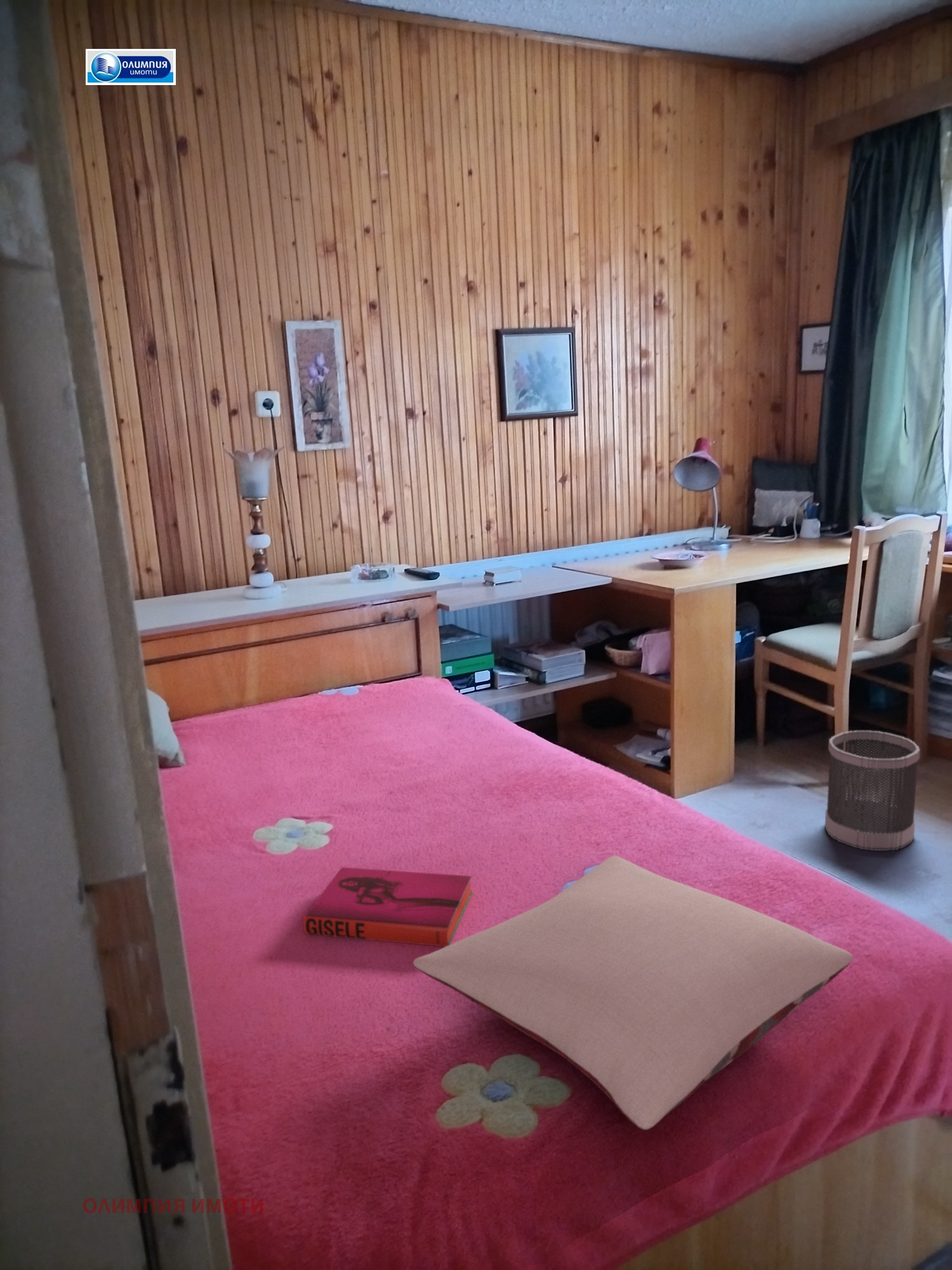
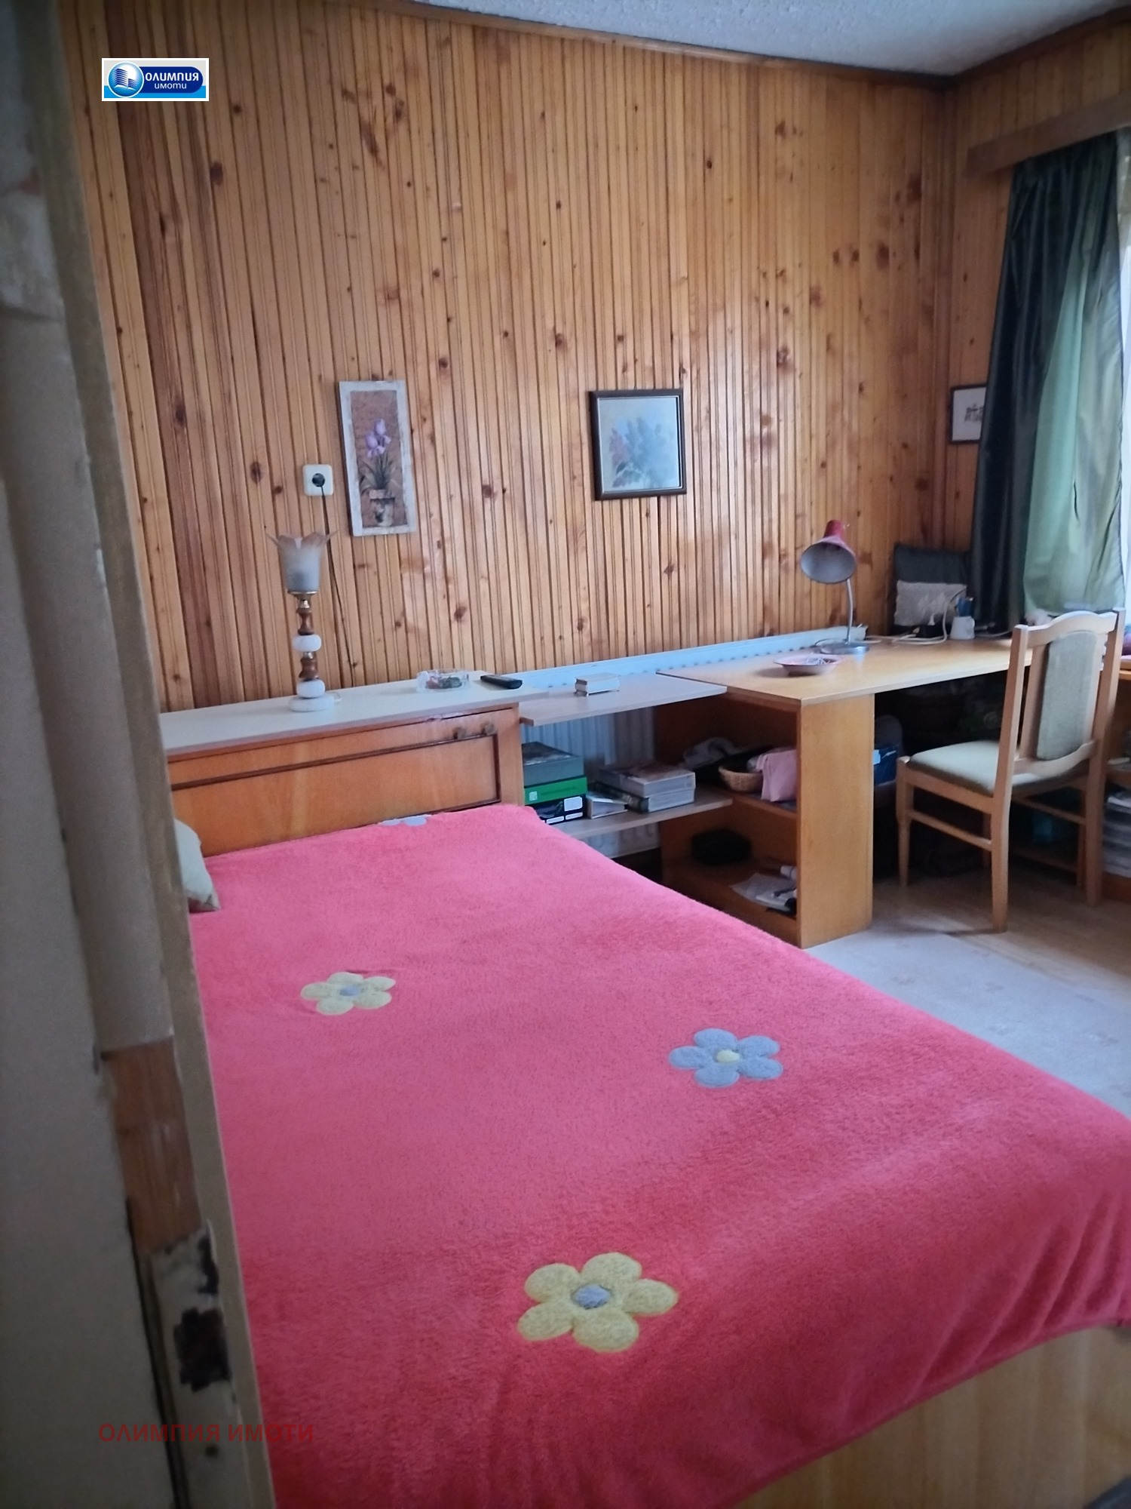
- pillow [413,855,854,1131]
- hardback book [303,867,473,947]
- wastebasket [824,730,921,852]
